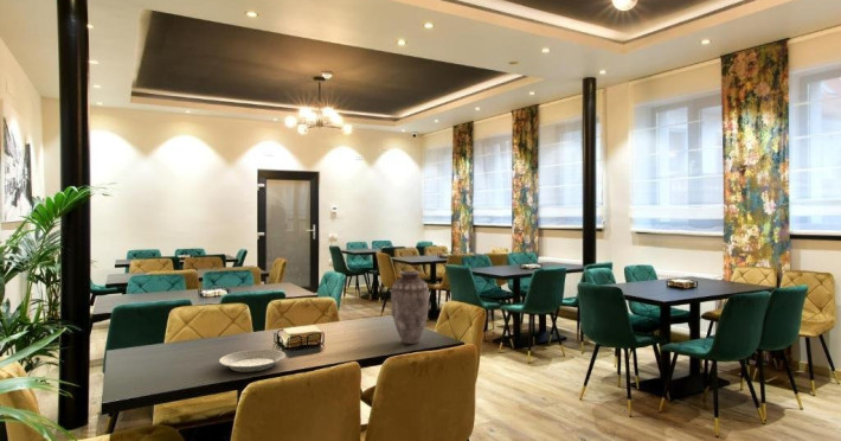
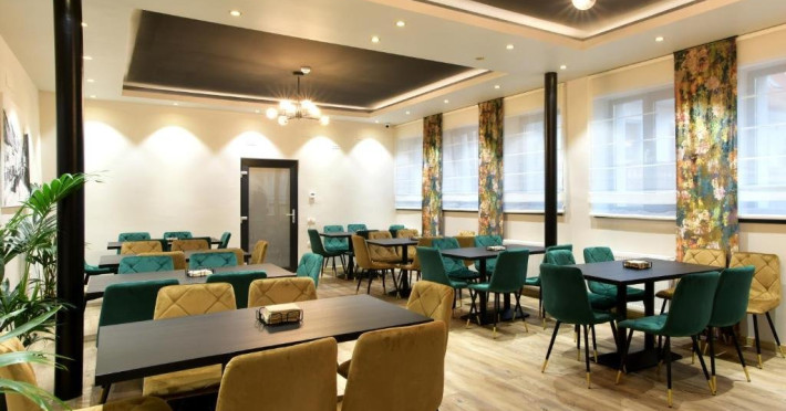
- plate [218,349,287,373]
- vase [390,270,430,345]
